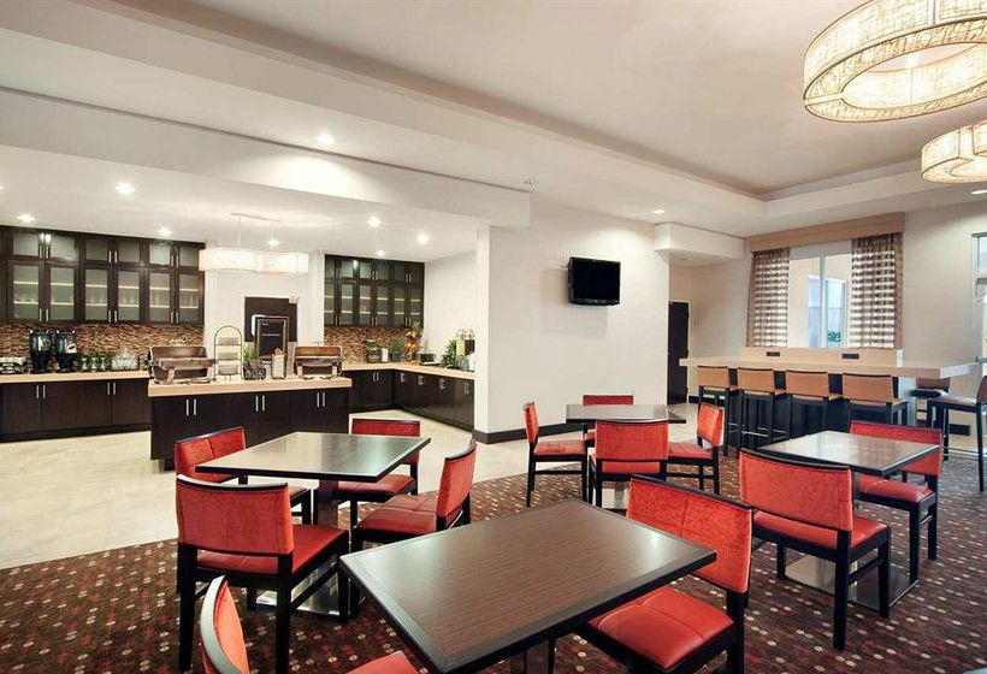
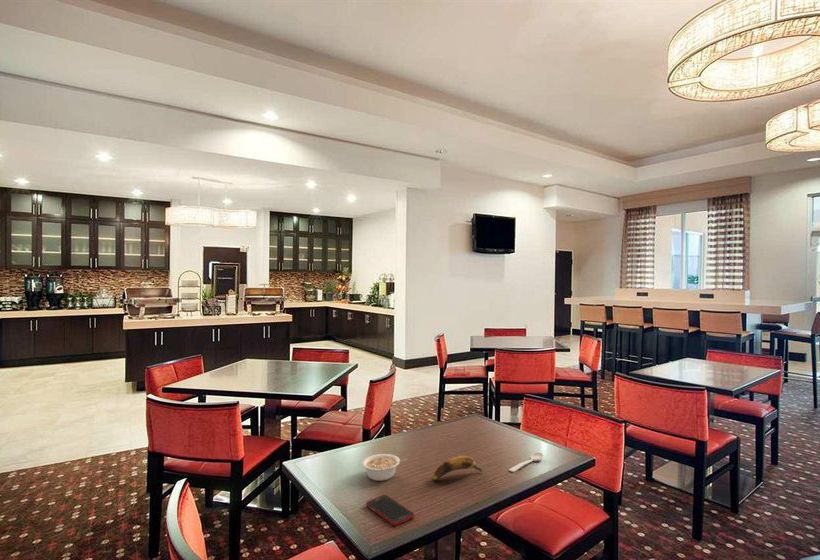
+ banana [431,455,484,482]
+ cell phone [365,494,415,527]
+ legume [361,453,409,482]
+ spoon [508,452,545,474]
